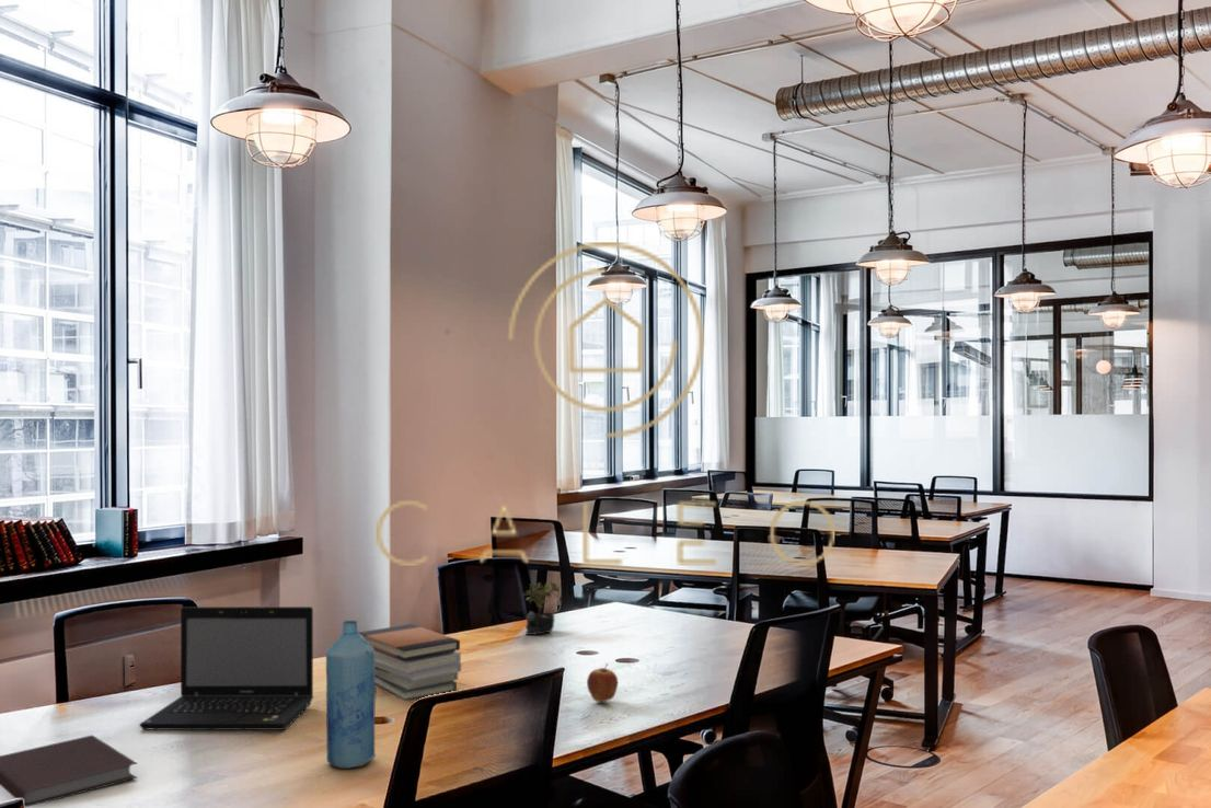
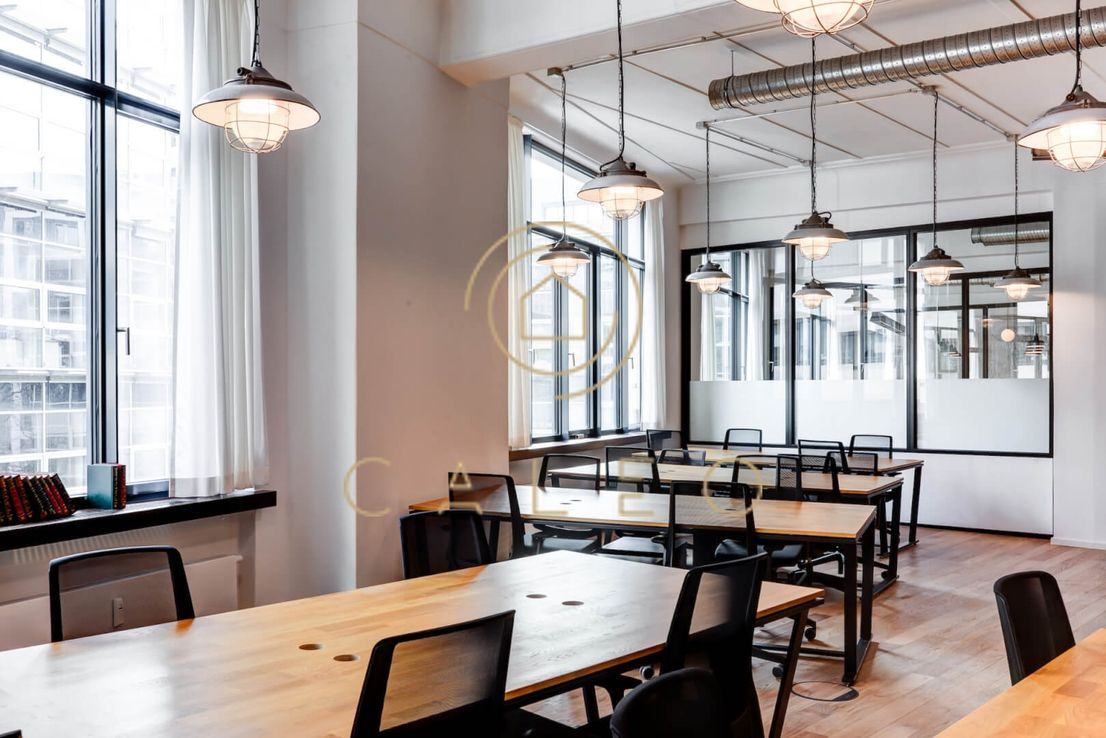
- book stack [358,623,462,702]
- succulent plant [521,578,562,636]
- laptop [138,605,314,731]
- bottle [325,620,378,770]
- notebook [0,734,138,808]
- apple [586,662,619,703]
